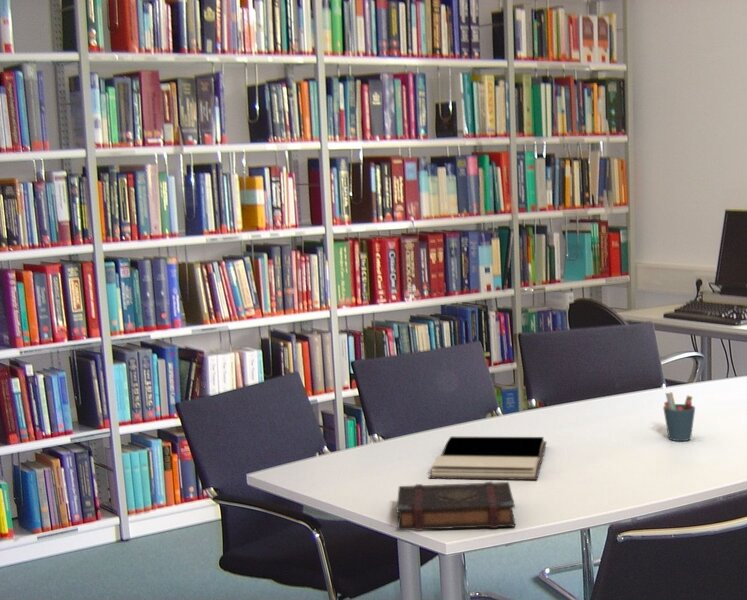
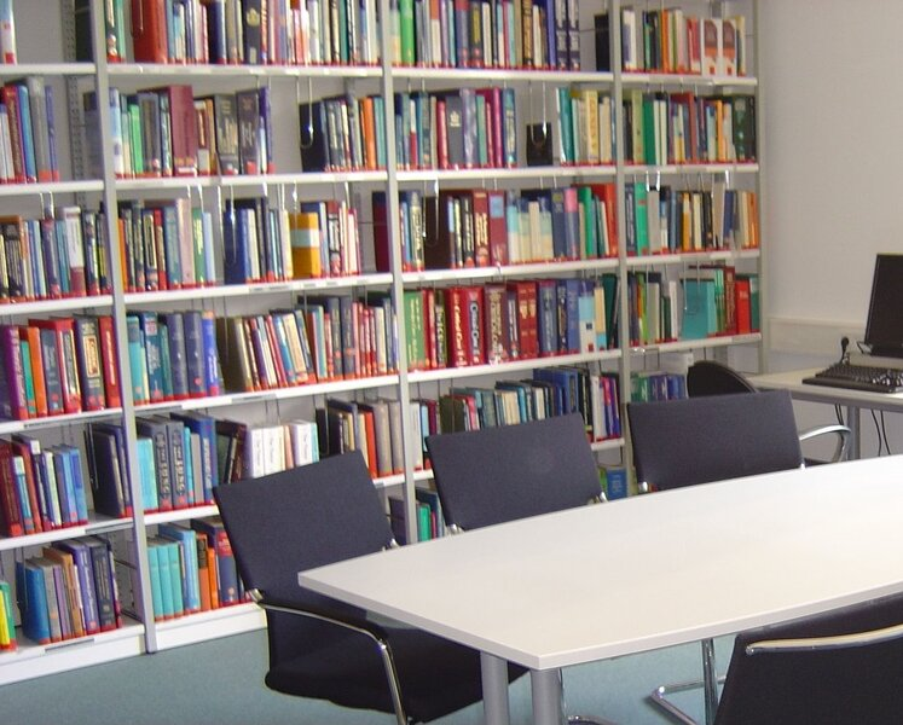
- book [428,436,548,481]
- book [396,481,517,532]
- pen holder [662,391,696,442]
